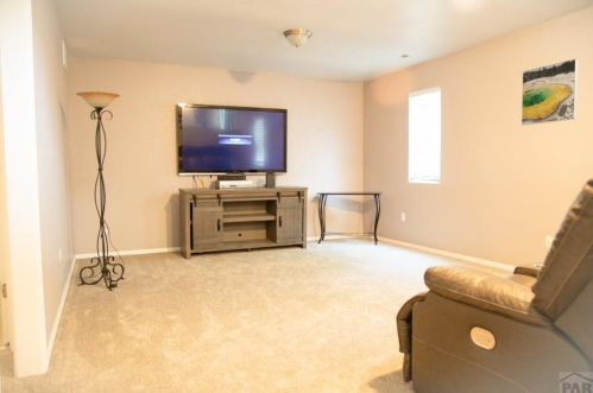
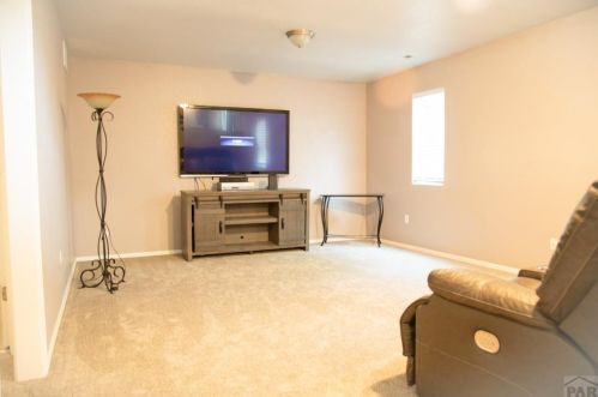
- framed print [521,57,579,126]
